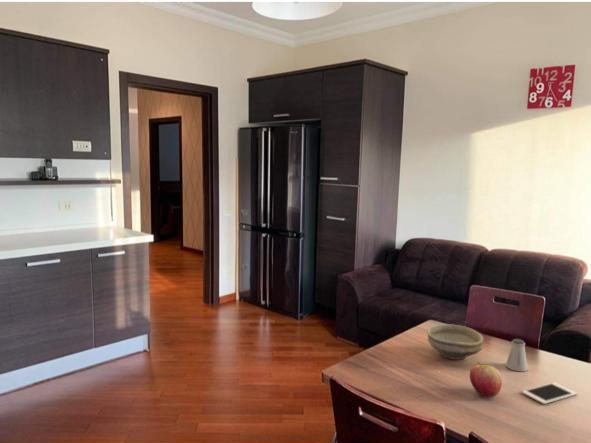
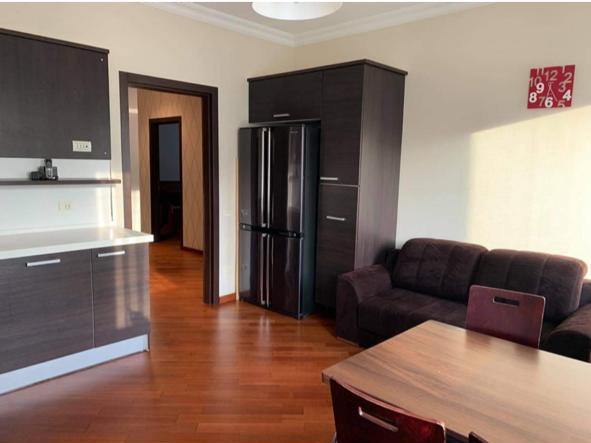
- apple [469,361,503,398]
- cell phone [521,381,578,405]
- bowl [426,323,484,361]
- saltshaker [505,338,529,372]
